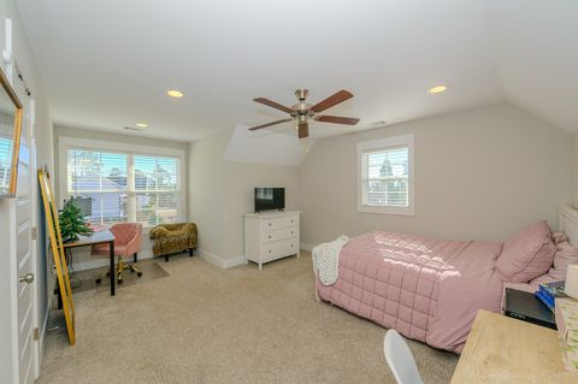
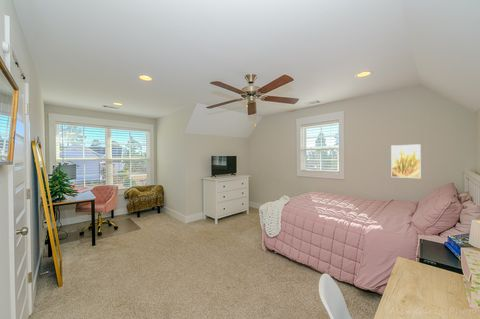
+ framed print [390,143,422,179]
